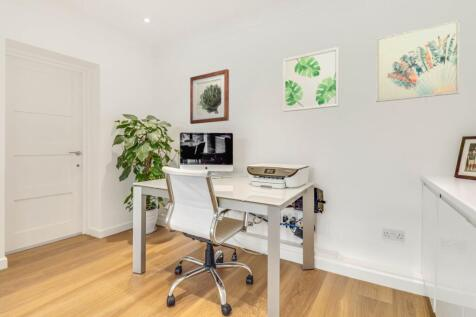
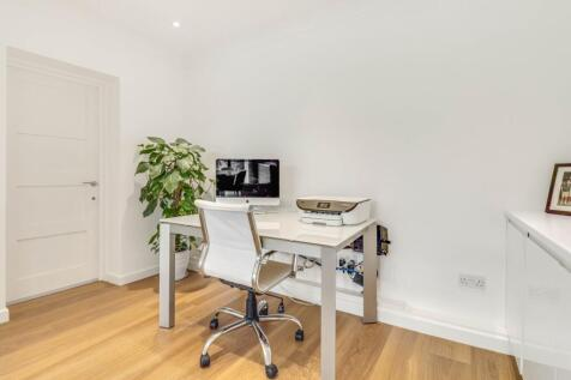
- wall art [189,68,230,125]
- wall art [282,46,340,113]
- wall art [375,19,460,103]
